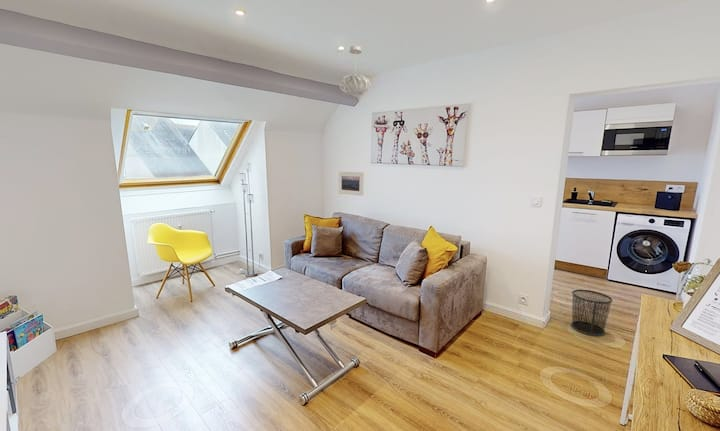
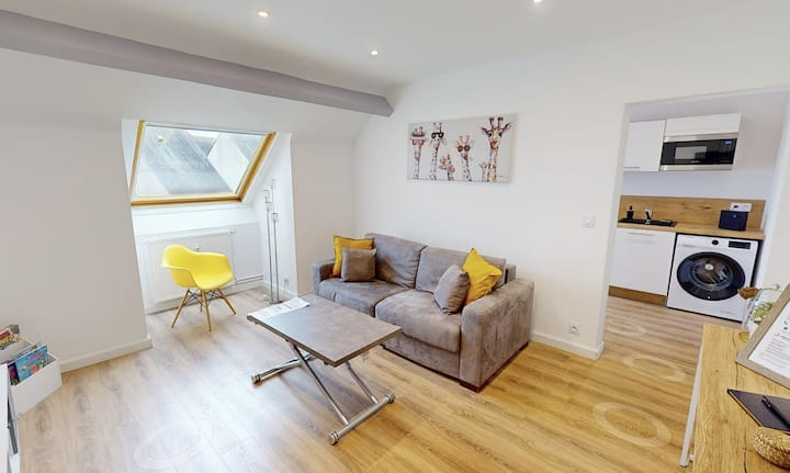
- waste bin [570,289,614,337]
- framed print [338,171,365,197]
- pendant light [338,45,372,98]
